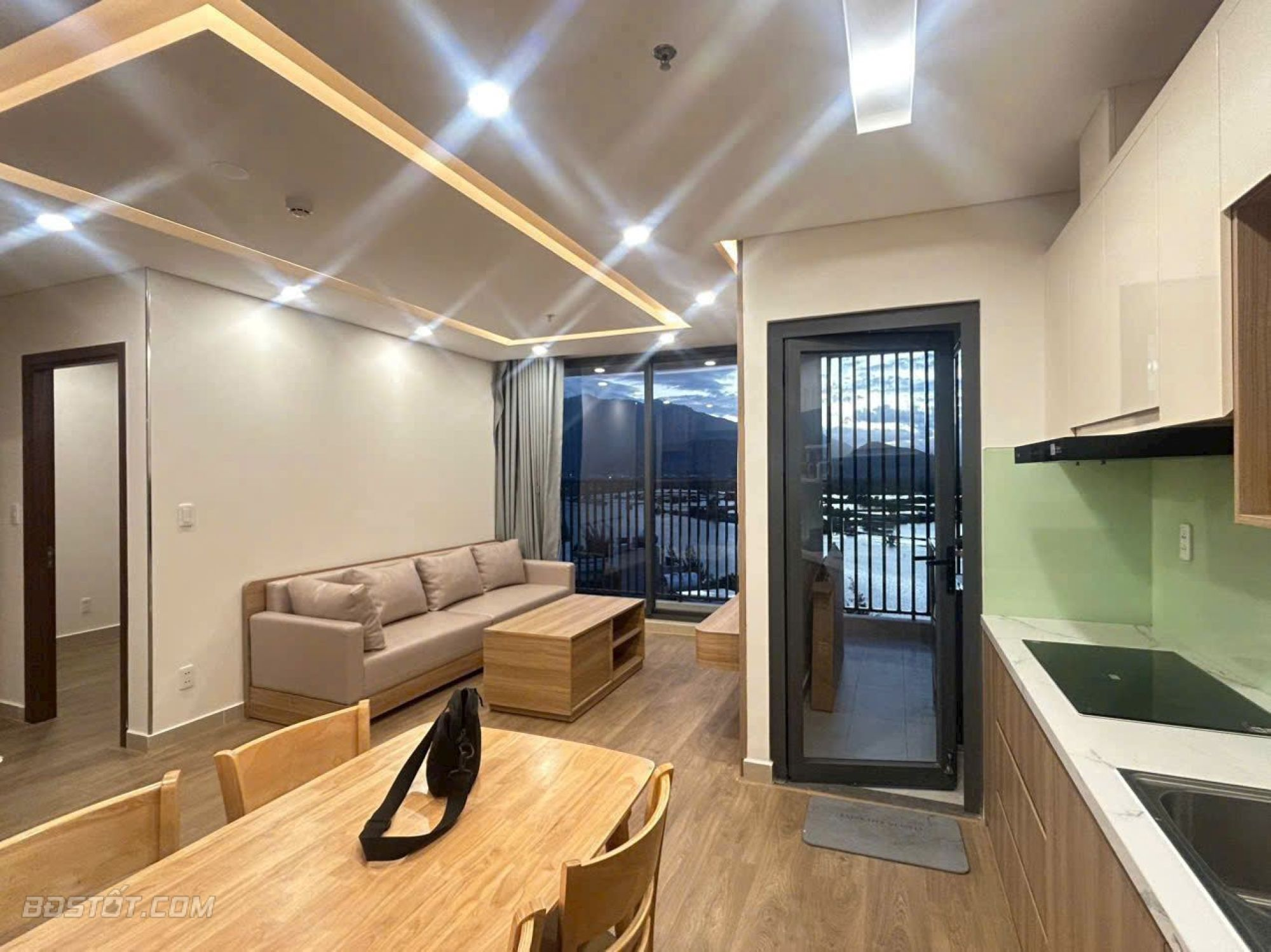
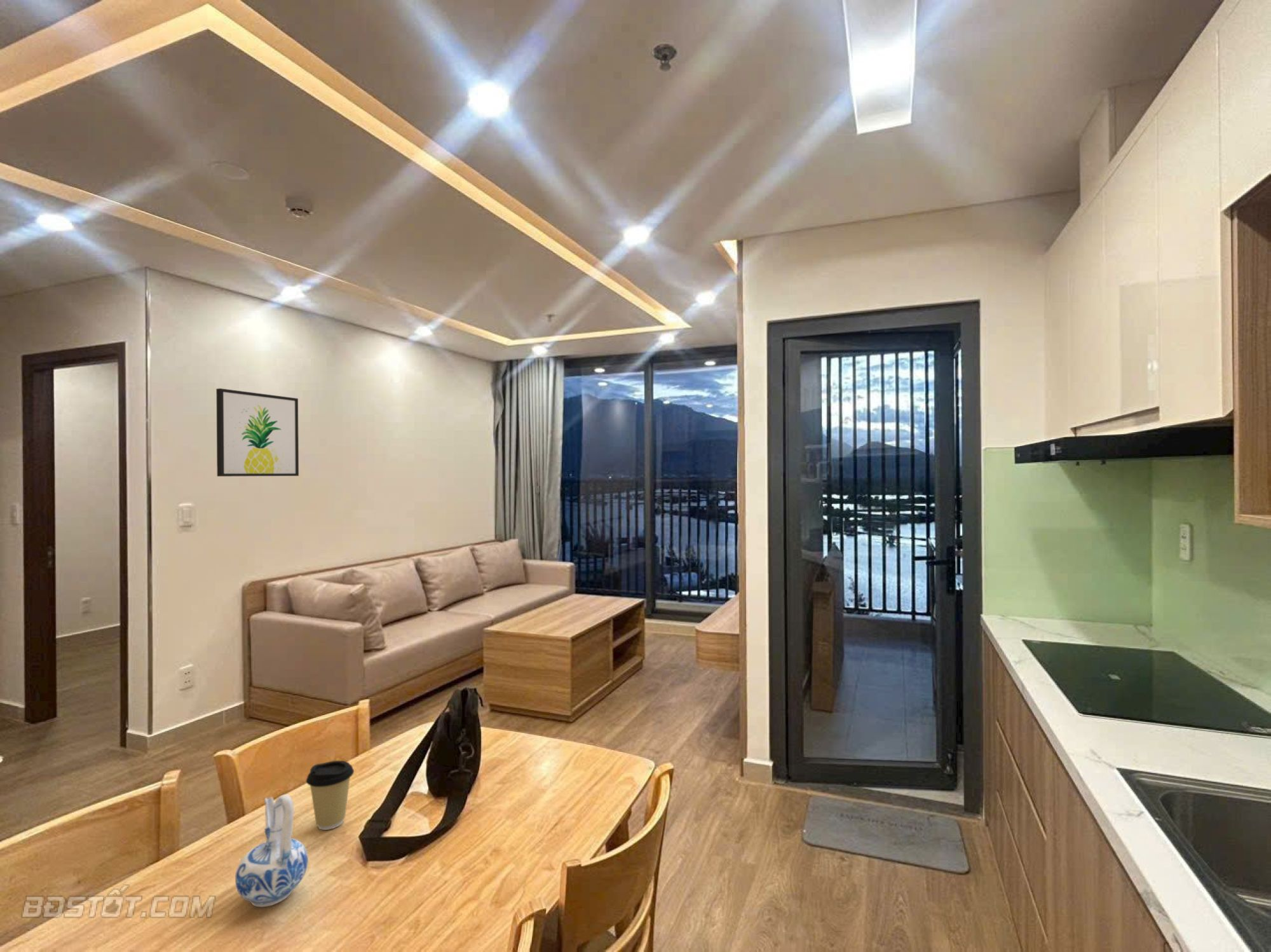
+ coffee cup [306,760,355,831]
+ ceramic pitcher [234,794,309,908]
+ wall art [215,388,299,477]
